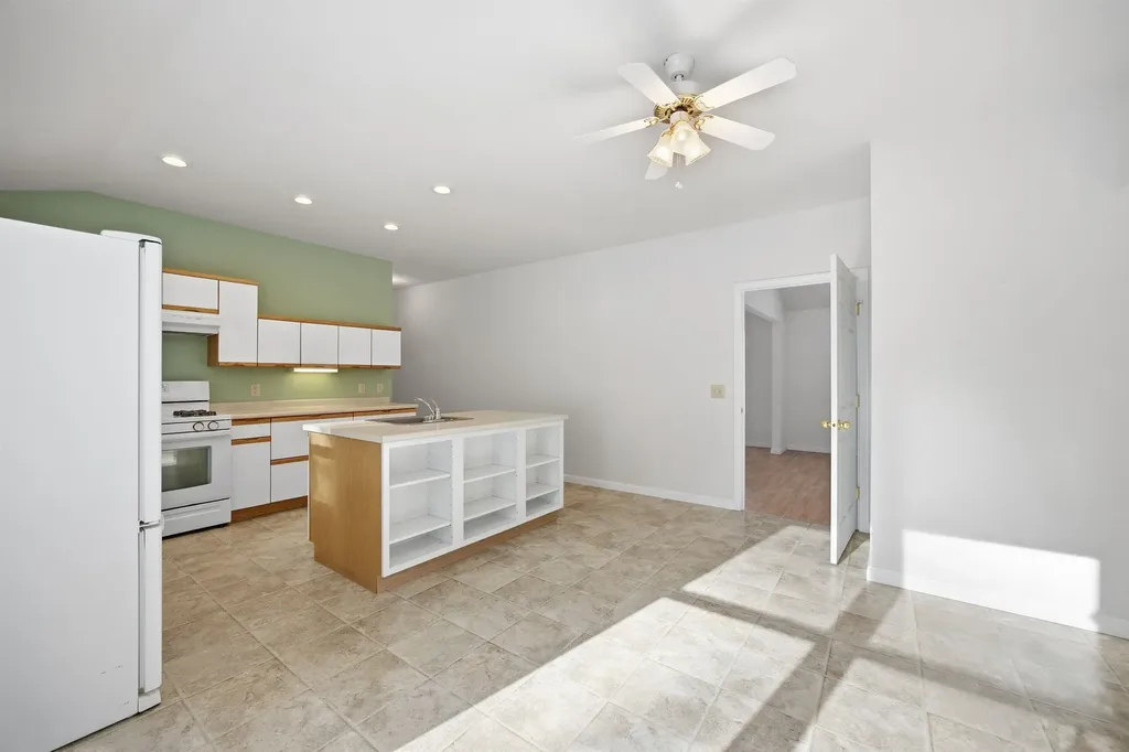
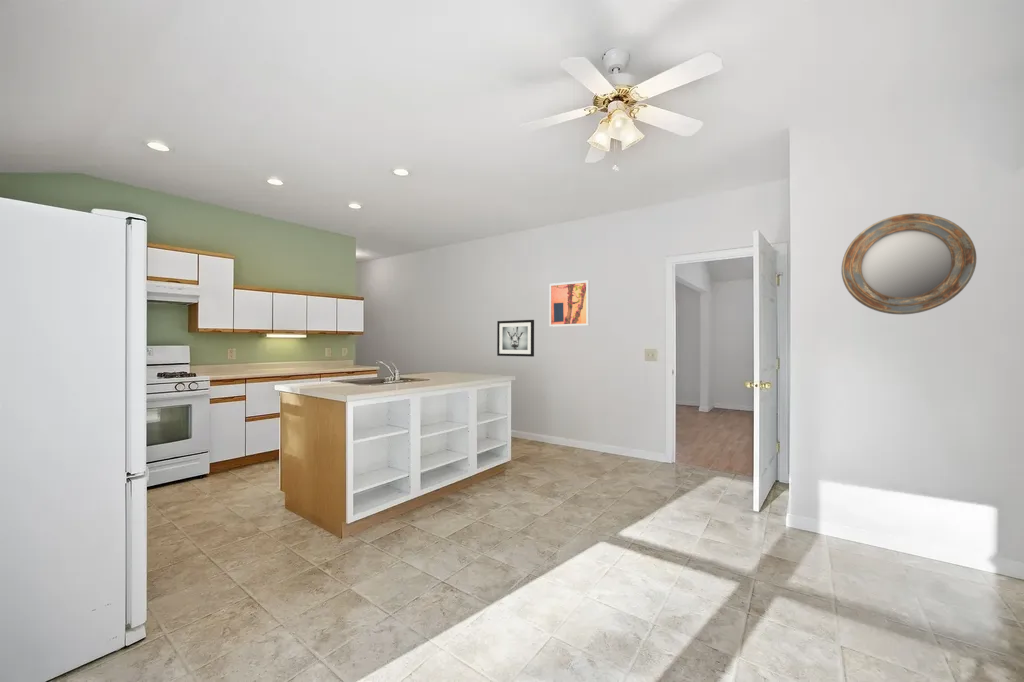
+ wall art [548,279,591,328]
+ home mirror [840,212,977,315]
+ wall art [496,319,535,358]
